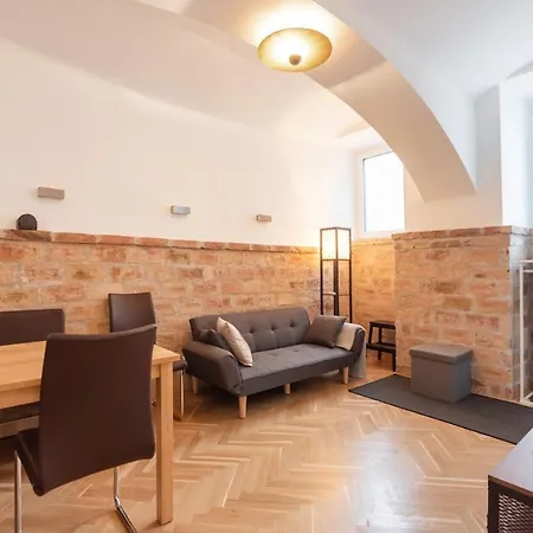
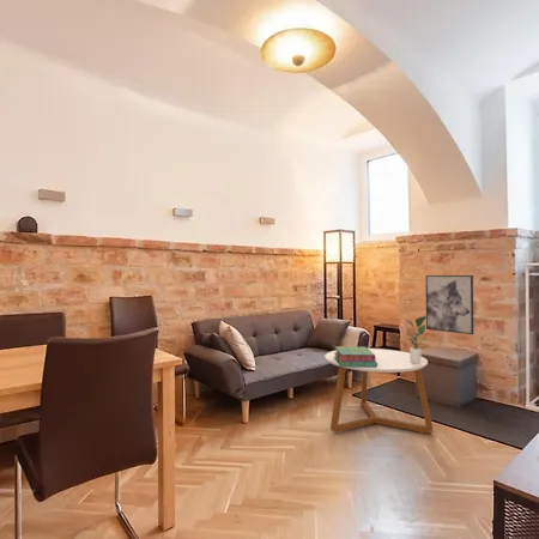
+ coffee table [323,347,434,435]
+ stack of books [334,345,377,368]
+ potted plant [405,315,428,363]
+ wall art [425,274,474,335]
